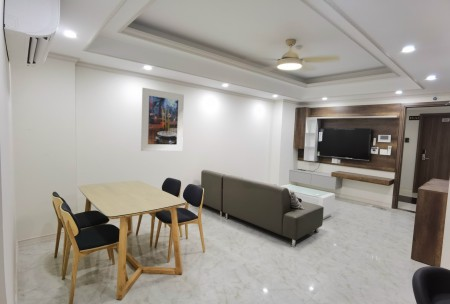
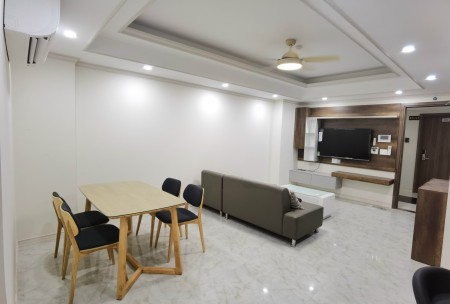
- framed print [140,87,185,152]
